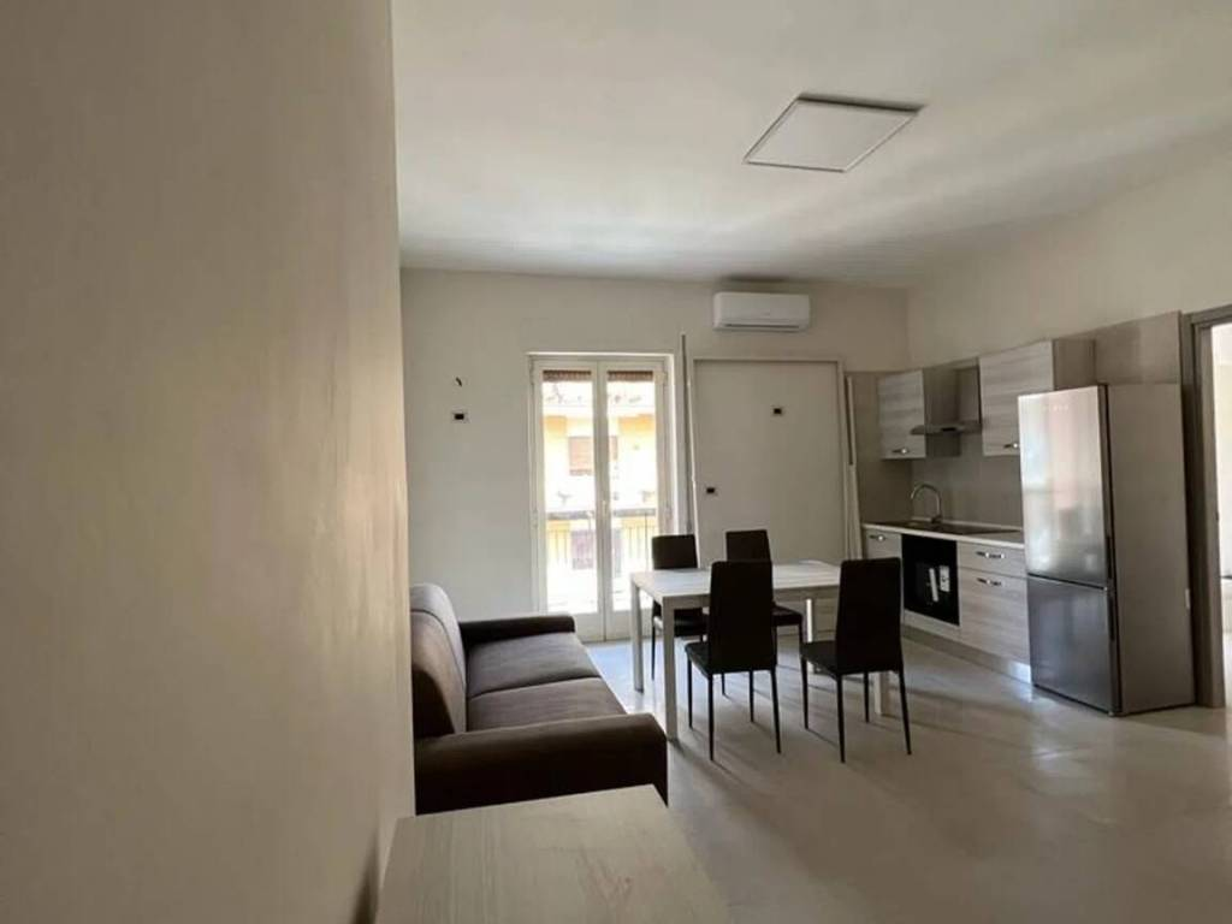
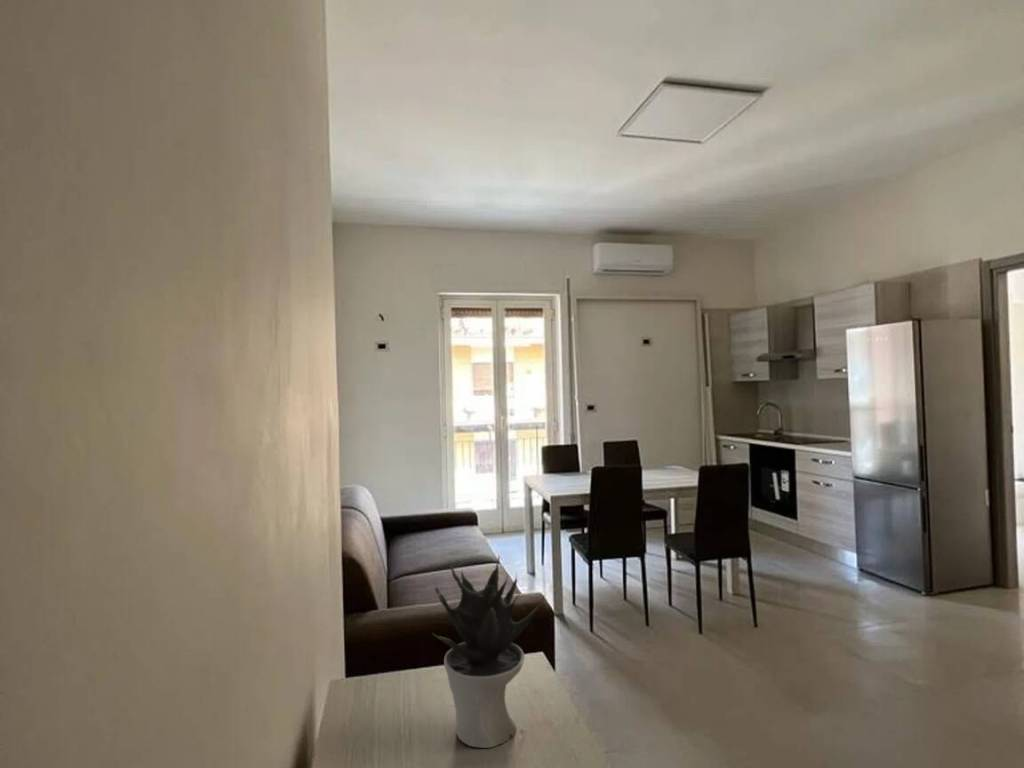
+ potted plant [431,554,545,749]
